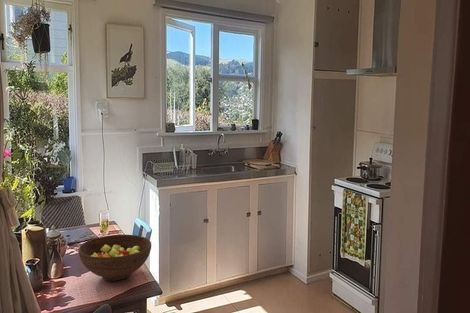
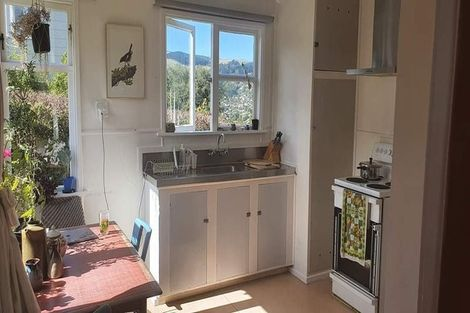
- fruit bowl [77,234,152,282]
